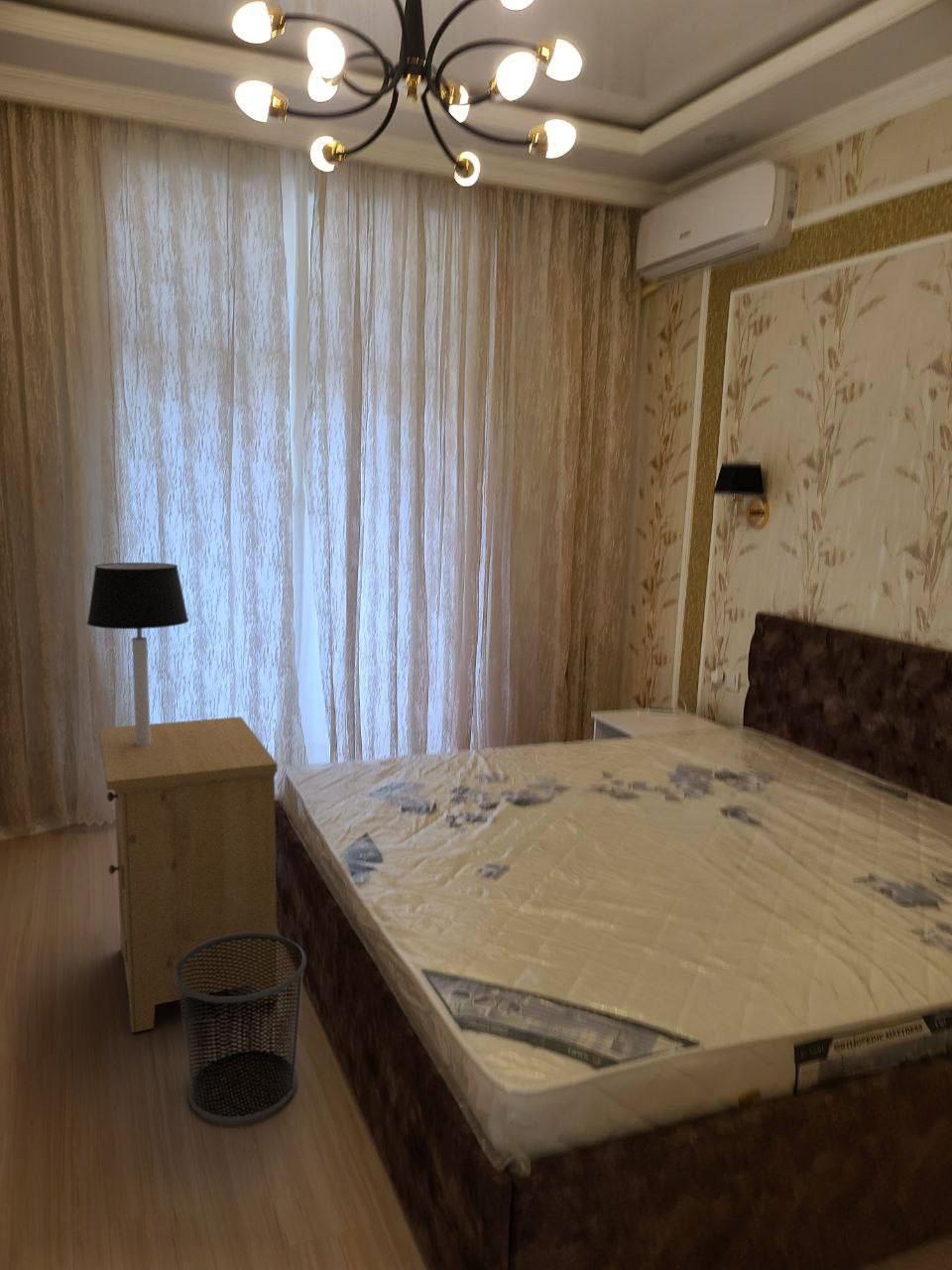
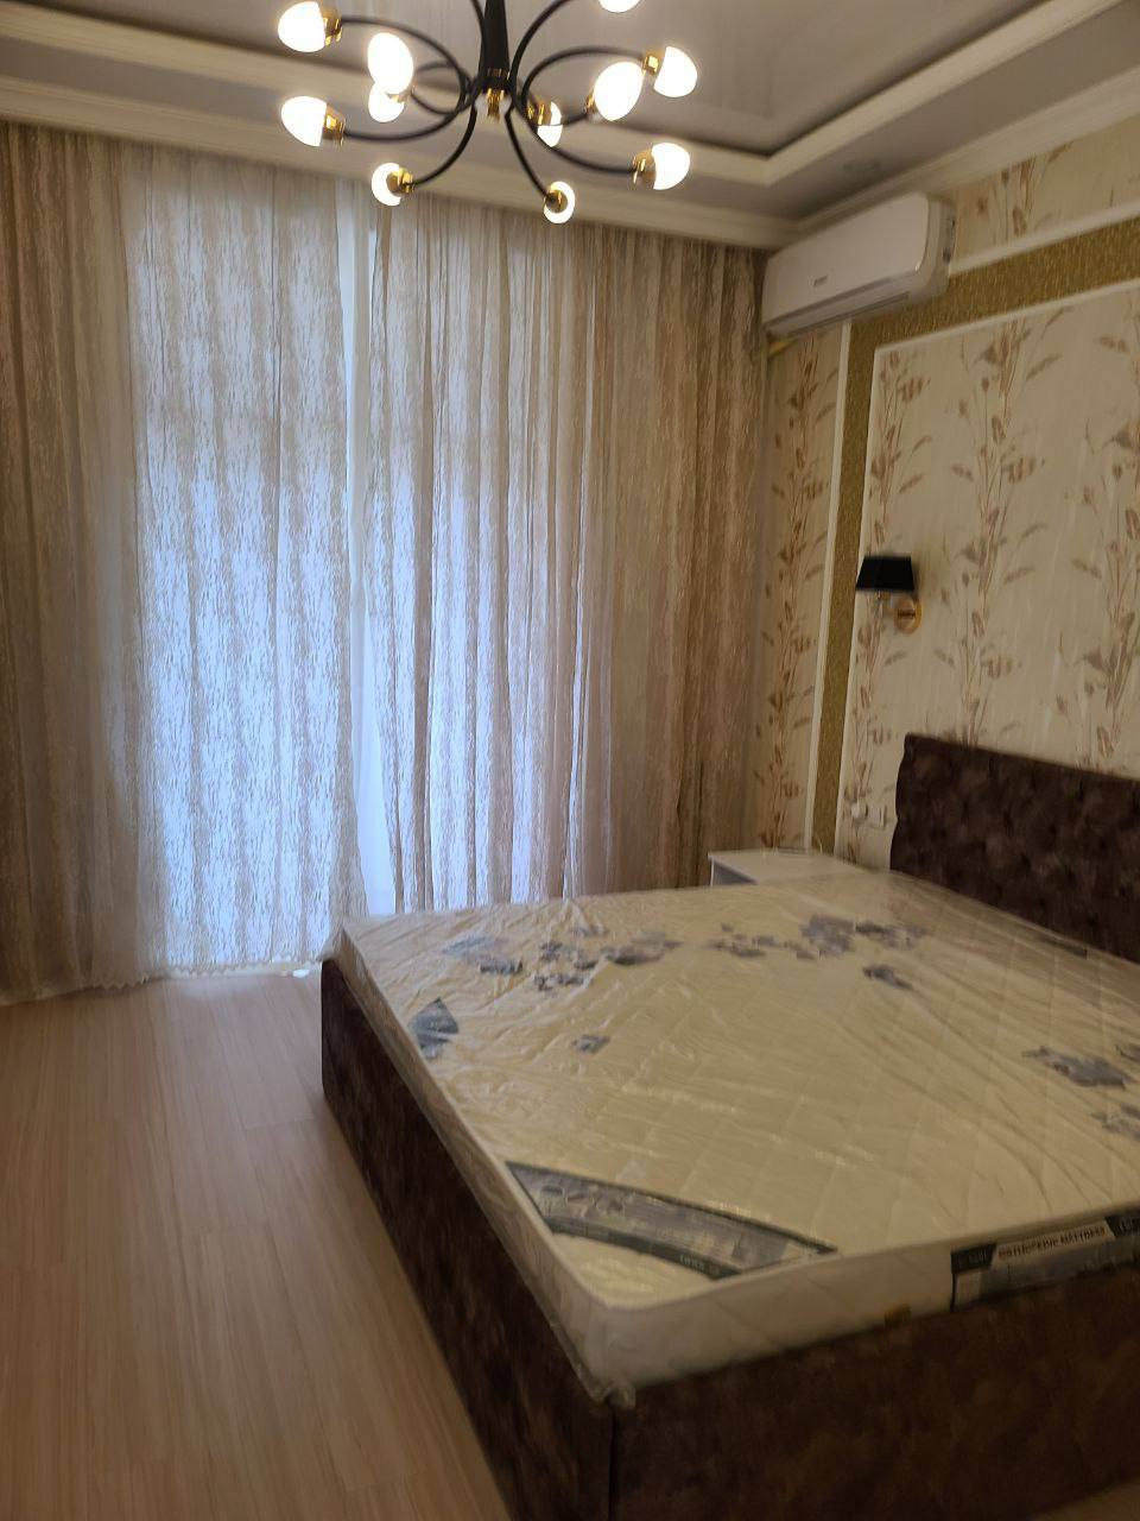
- waste bin [174,933,307,1123]
- nightstand [98,715,279,1034]
- table lamp [86,562,189,745]
